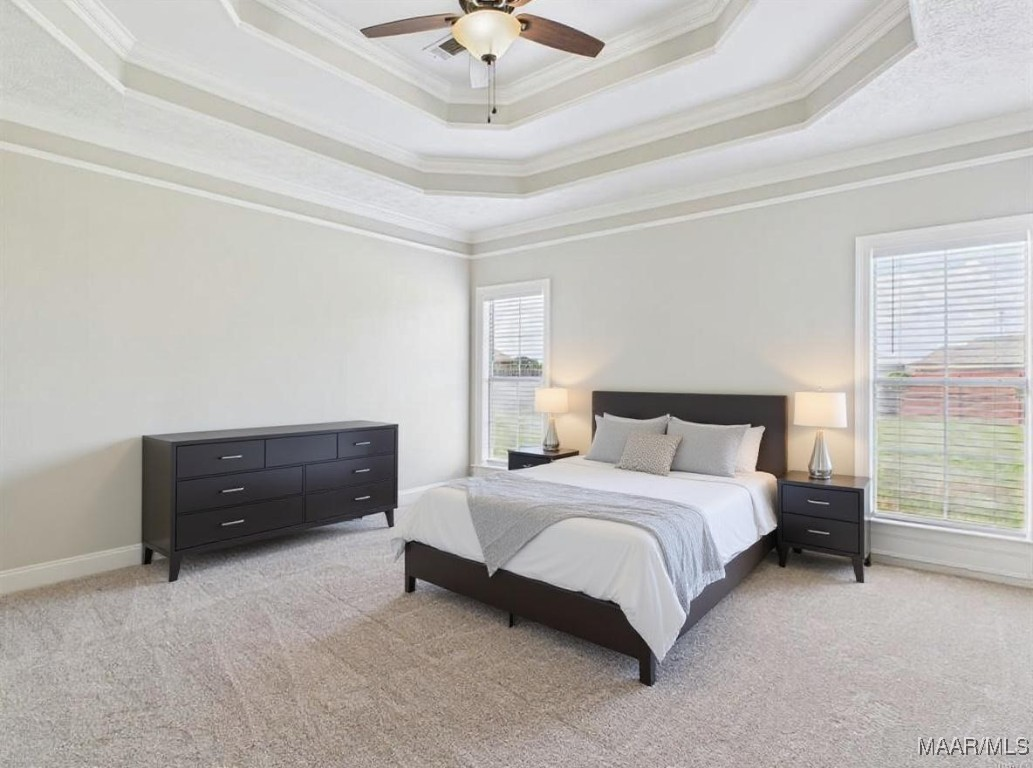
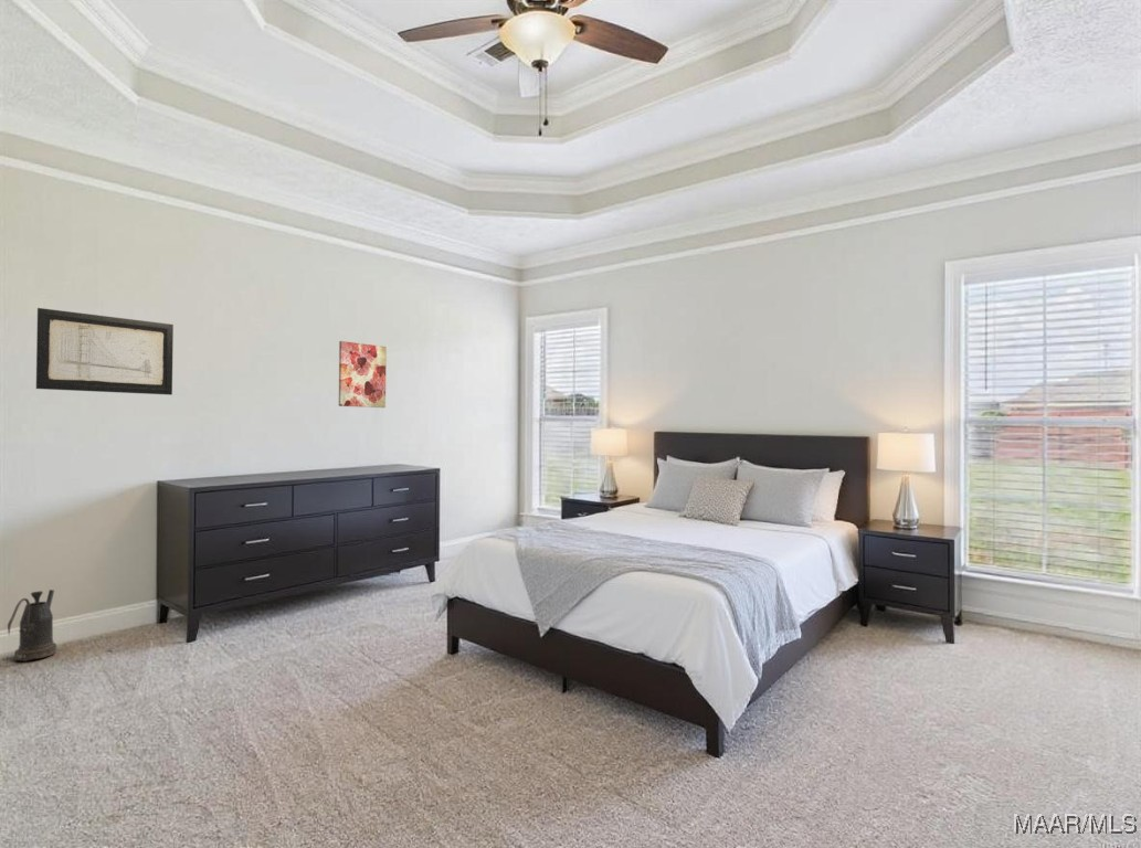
+ watering can [7,589,59,662]
+ wall art [338,340,388,409]
+ wall art [35,307,175,396]
